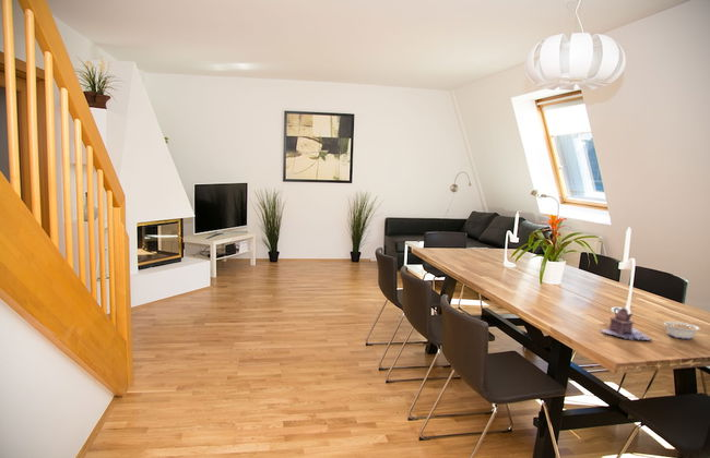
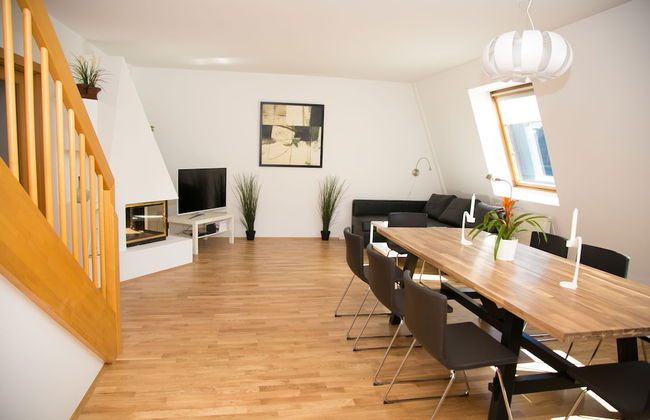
- teapot [600,306,652,341]
- legume [656,317,701,340]
